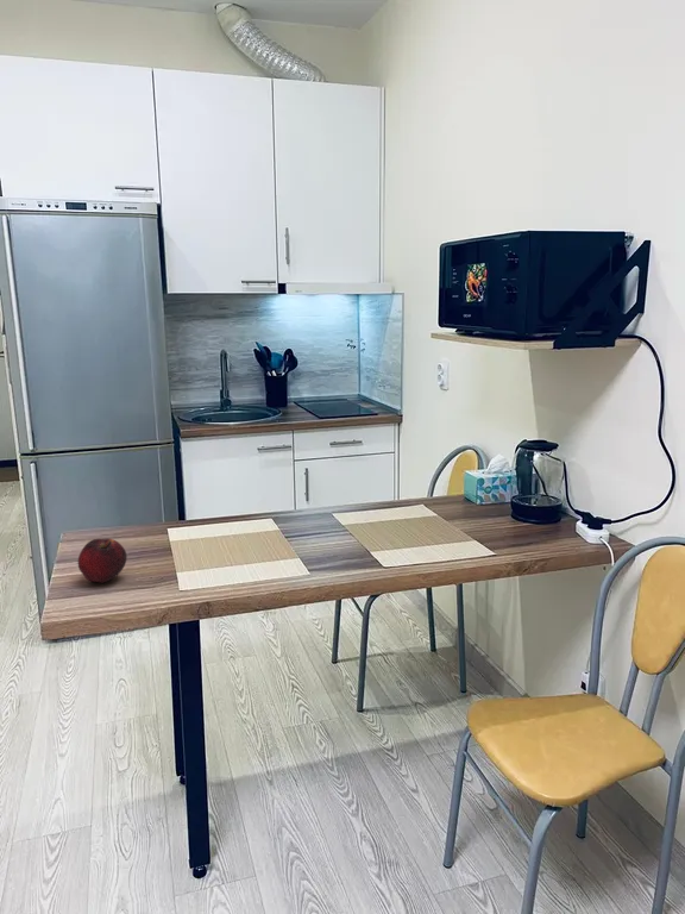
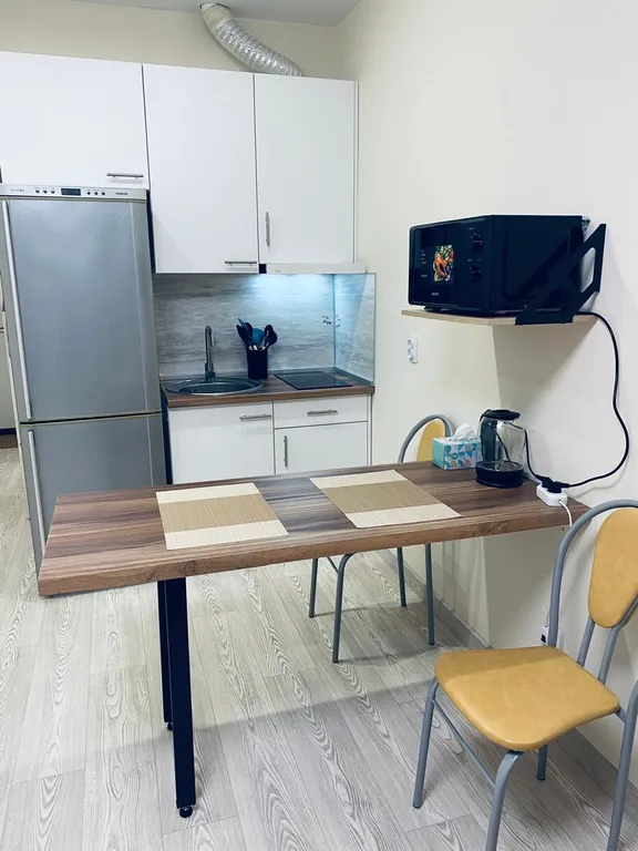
- fruit [77,538,128,584]
